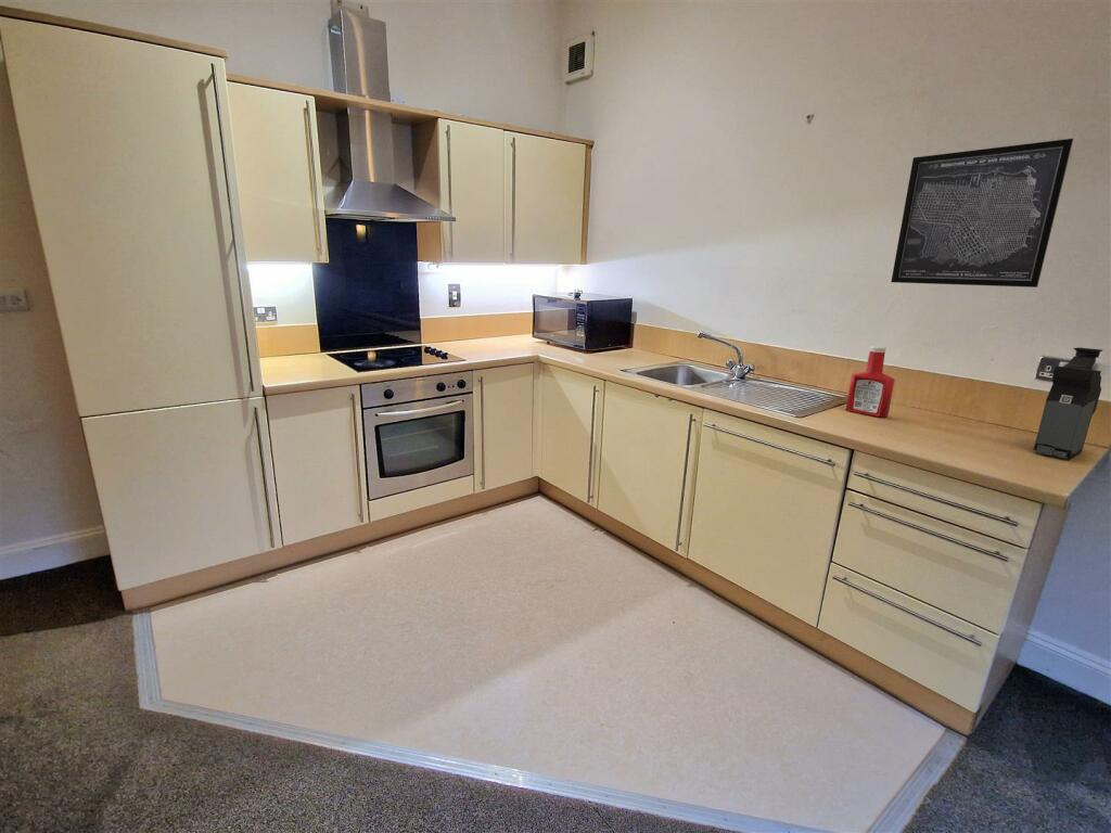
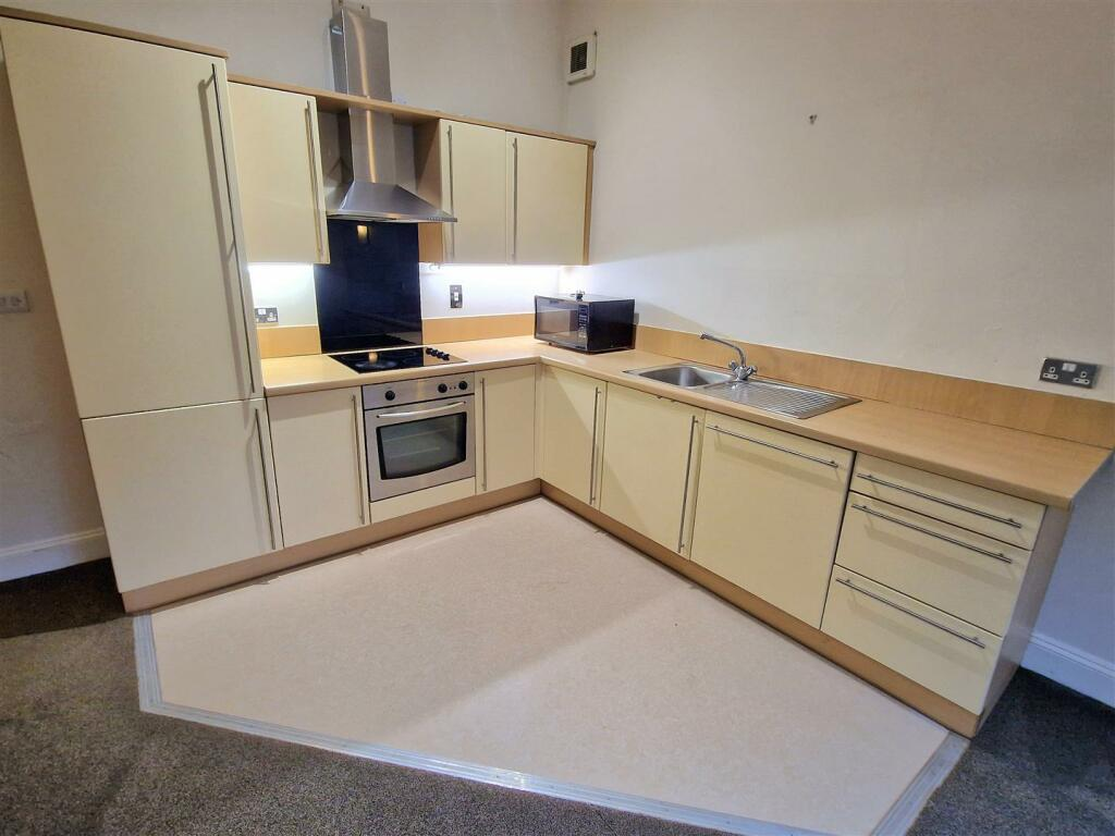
- wall art [890,138,1074,289]
- coffee maker [1033,346,1103,460]
- soap bottle [845,345,896,418]
